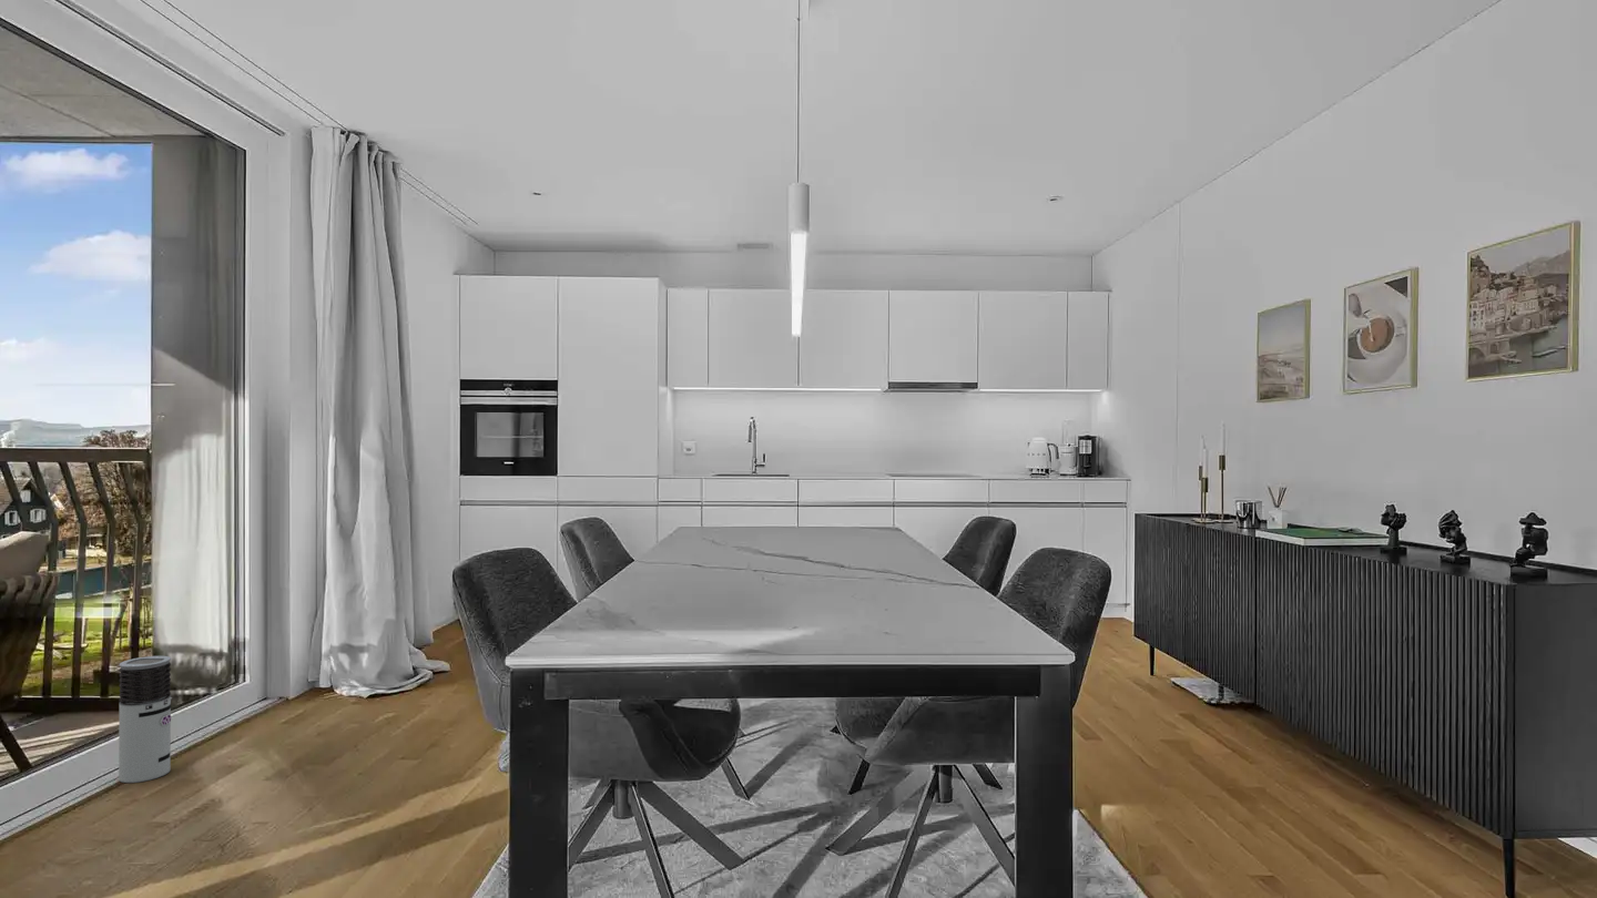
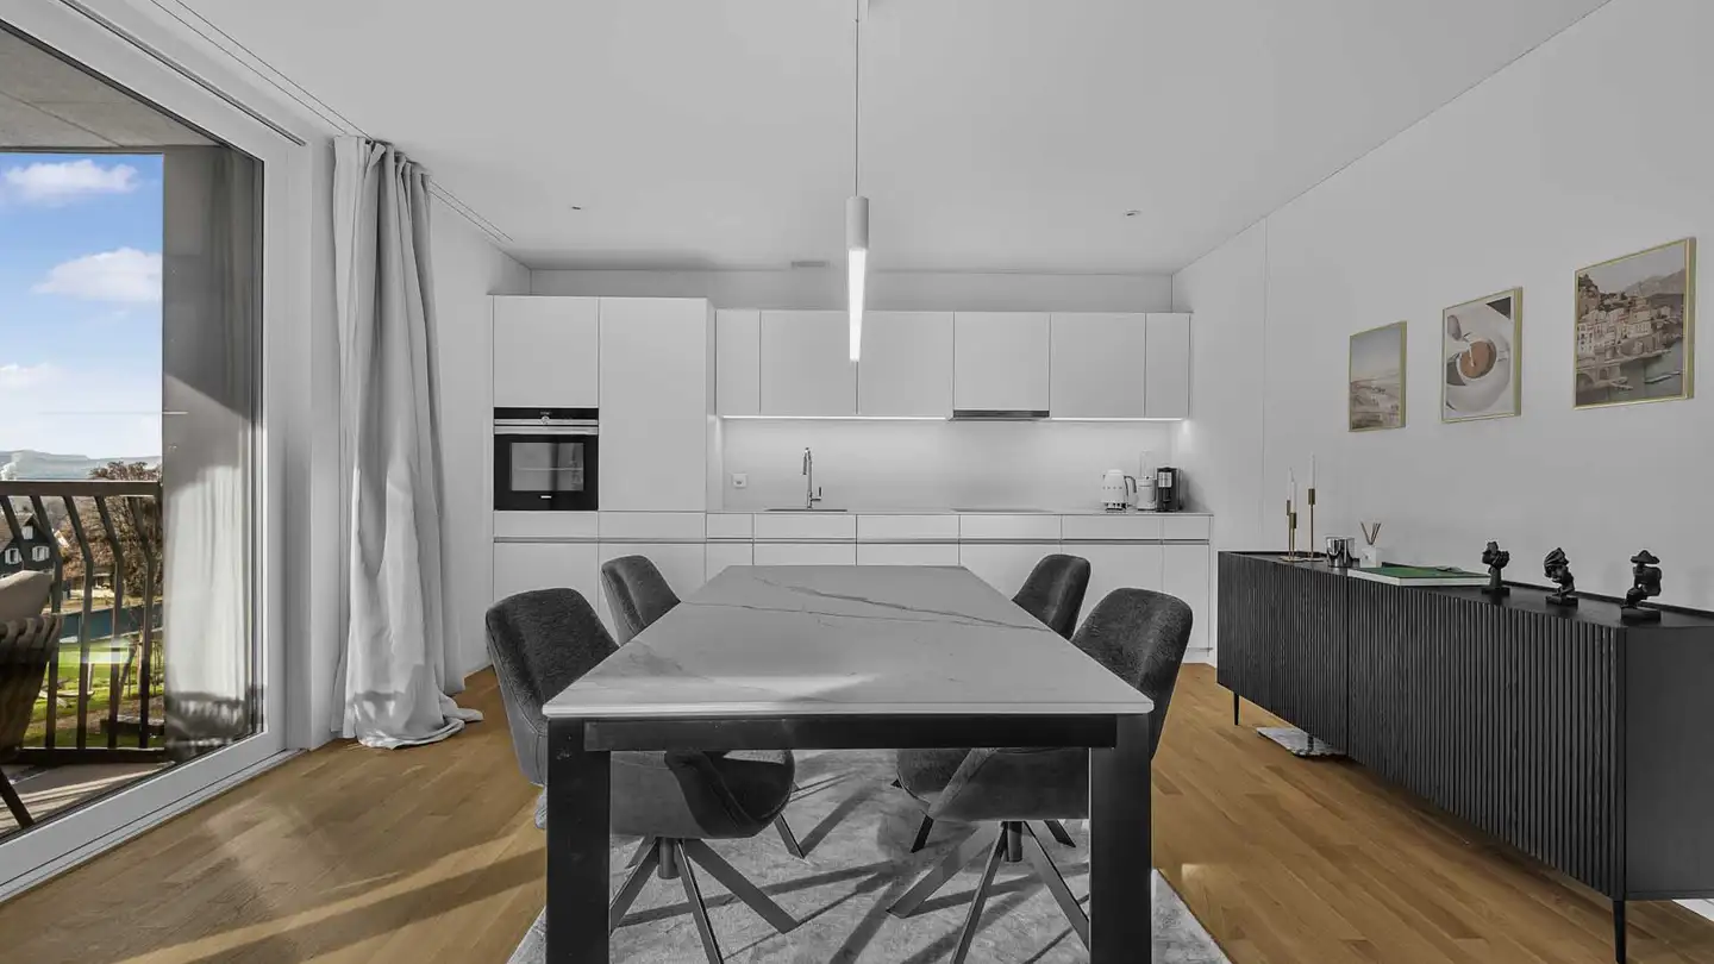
- air purifier [118,655,173,784]
